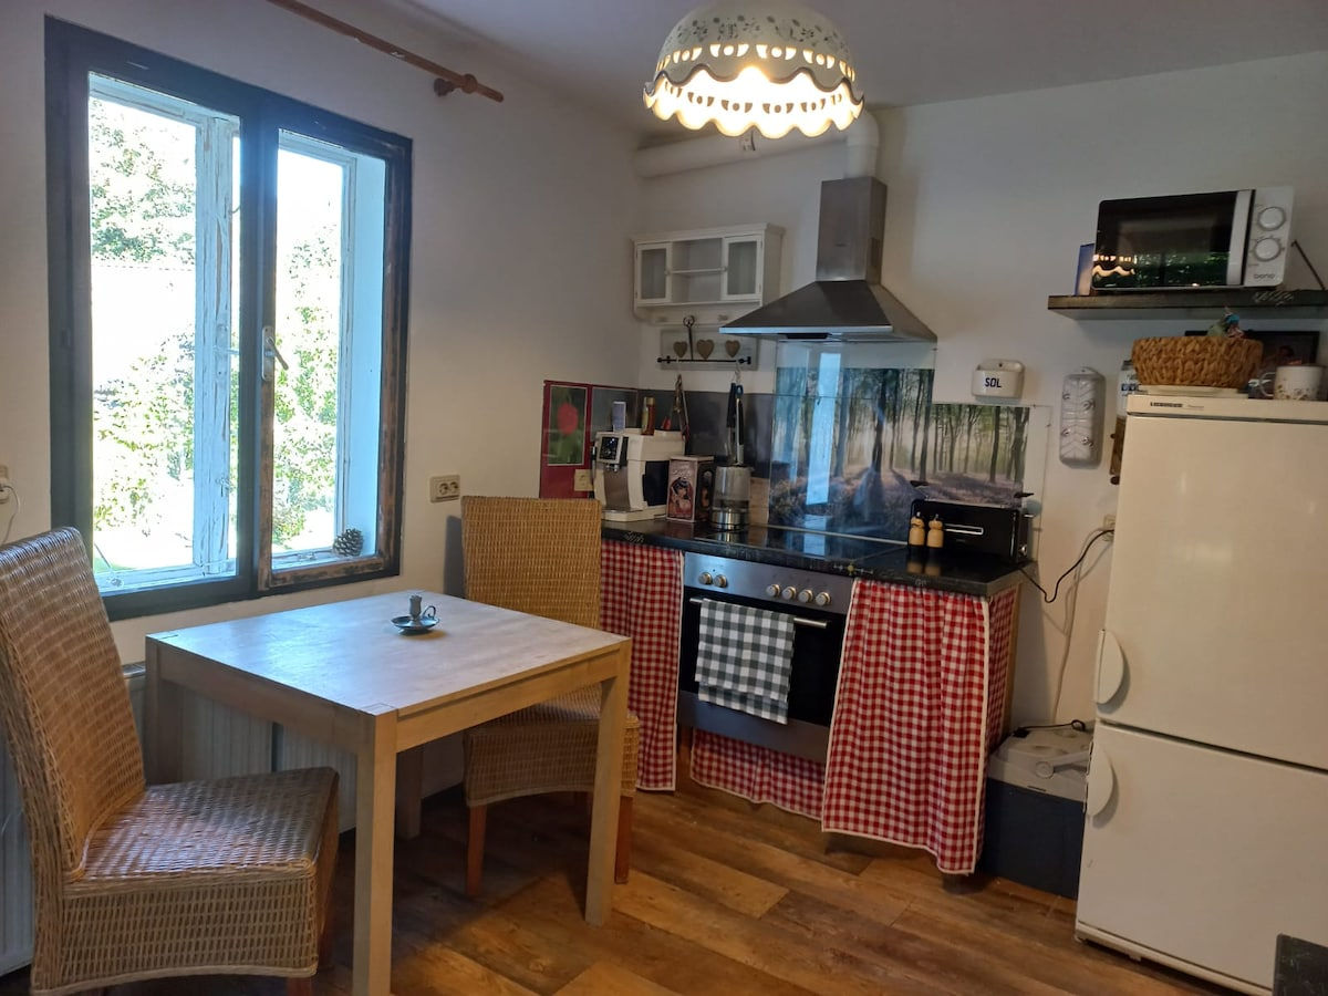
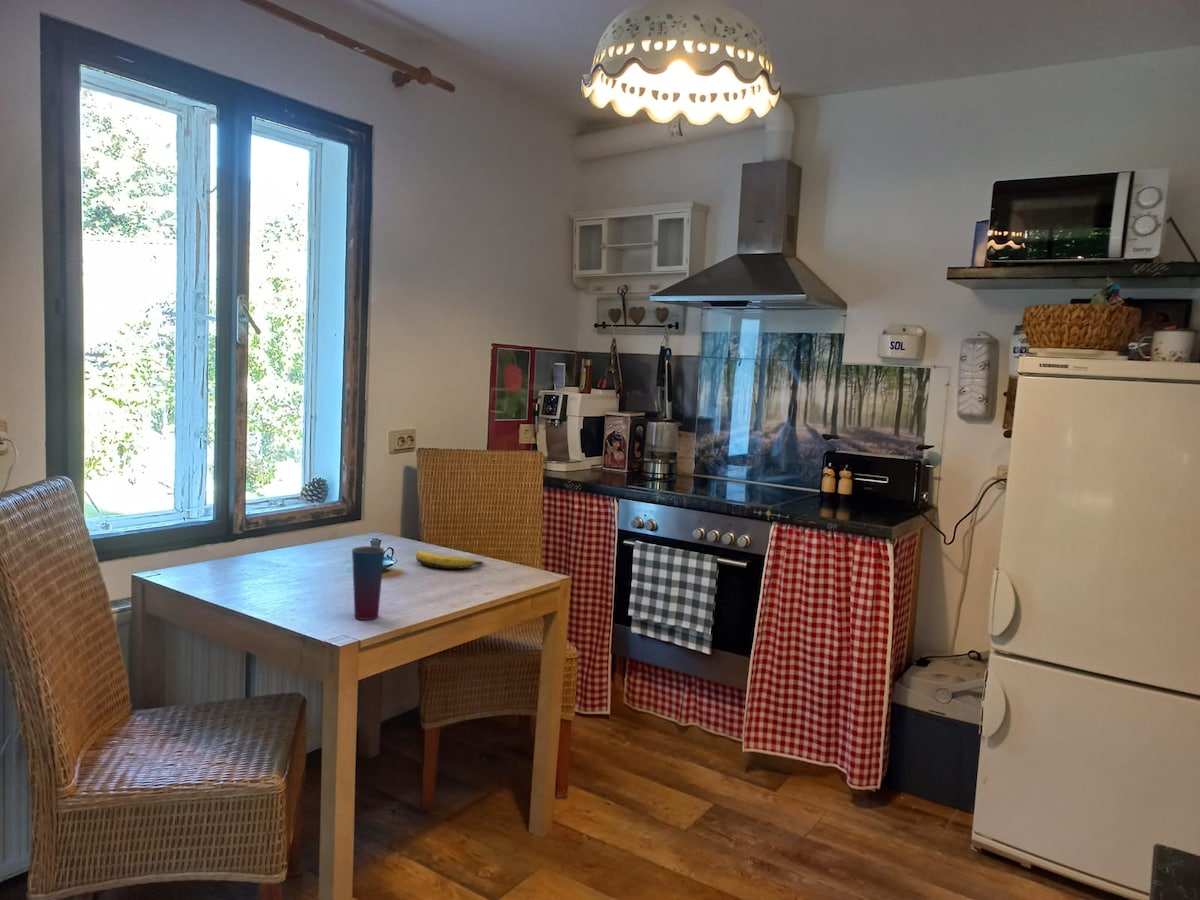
+ banana [415,550,485,571]
+ cup [351,545,385,621]
